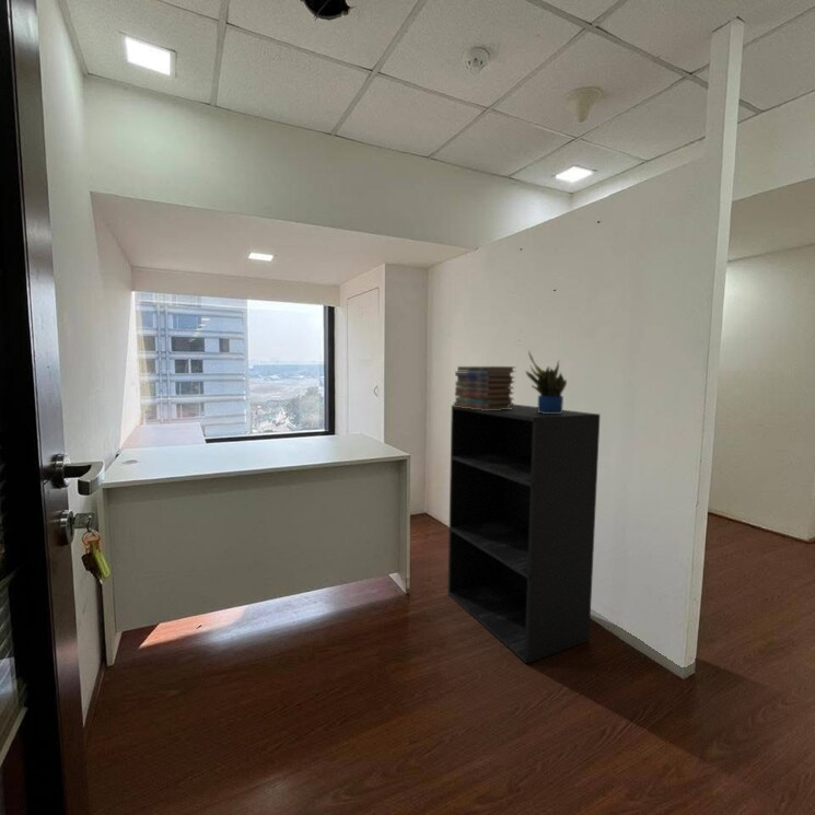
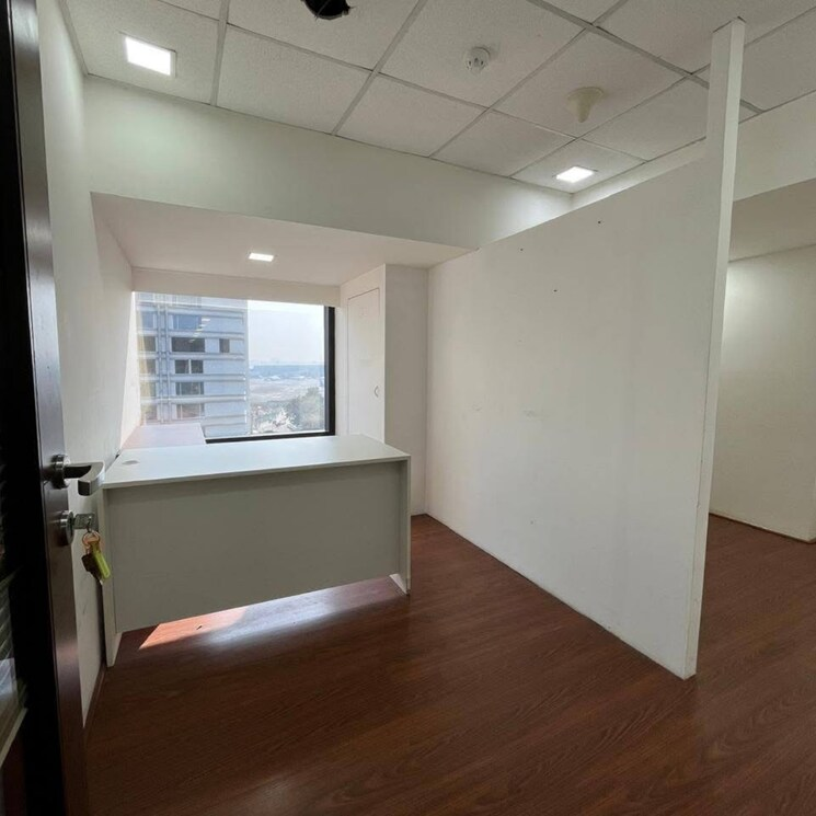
- book stack [453,365,517,410]
- bookshelf [447,404,601,664]
- potted plant [524,349,568,414]
